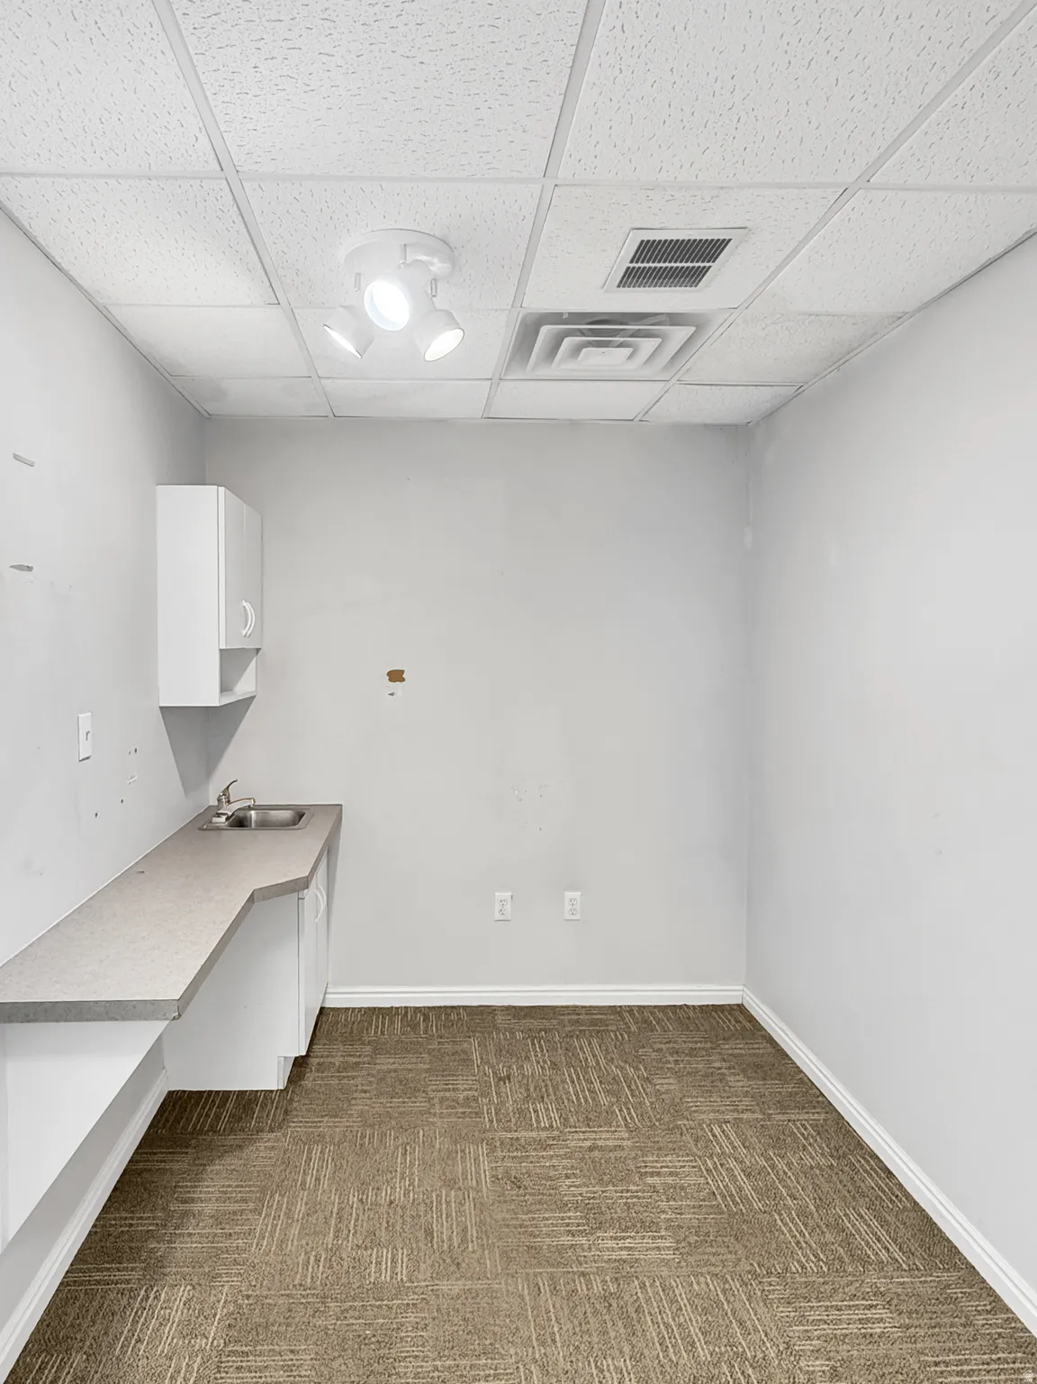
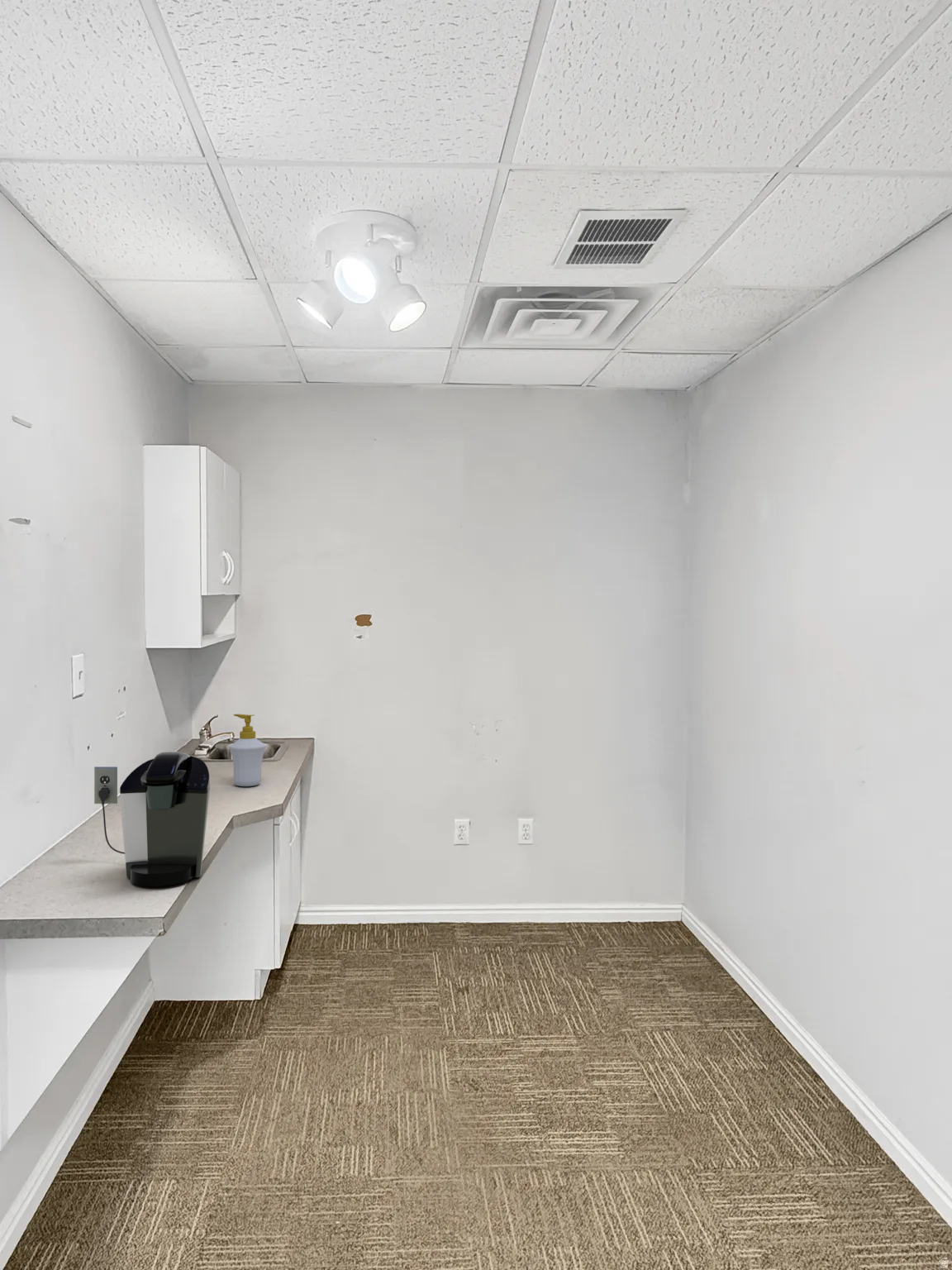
+ soap bottle [228,714,267,787]
+ coffee maker [93,751,211,887]
